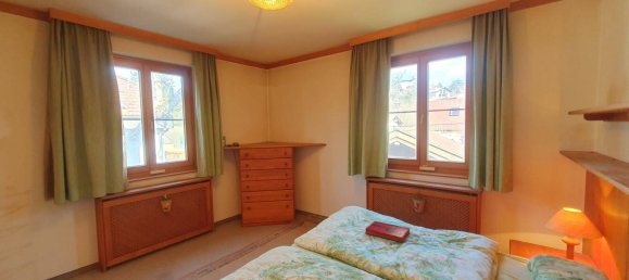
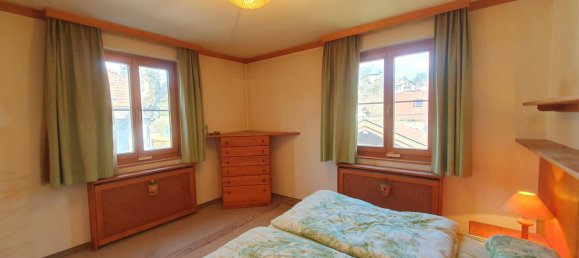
- hardback book [364,220,411,243]
